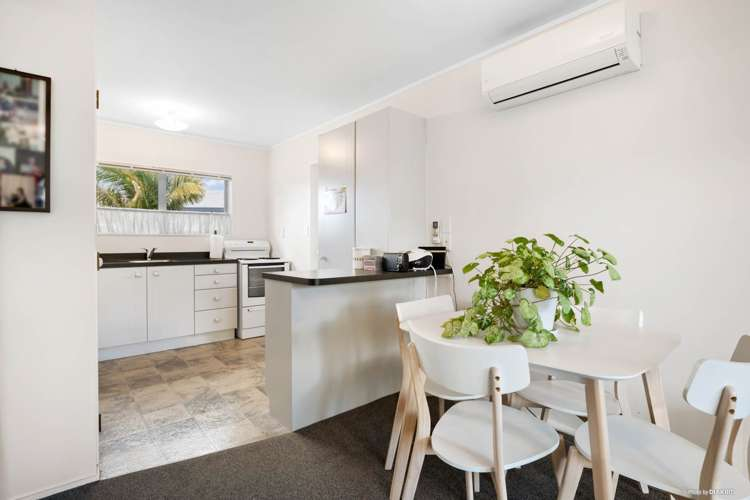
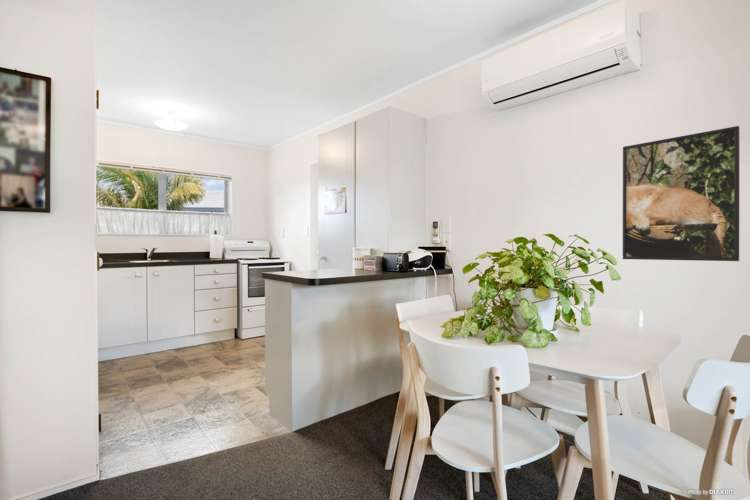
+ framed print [622,125,741,262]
